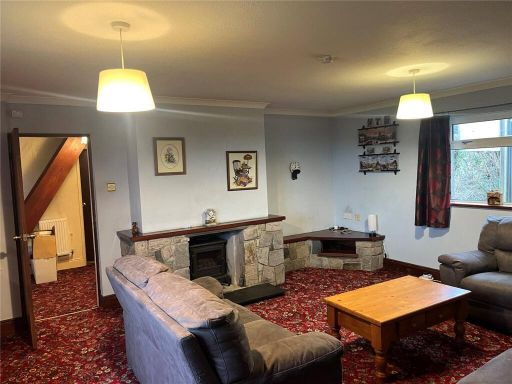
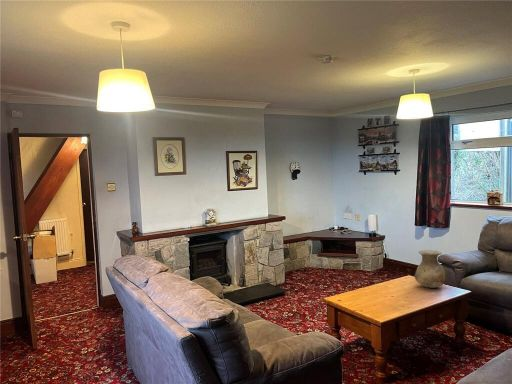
+ vase [414,249,446,289]
